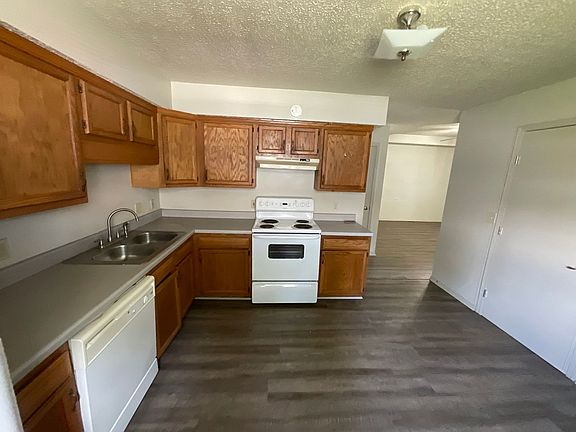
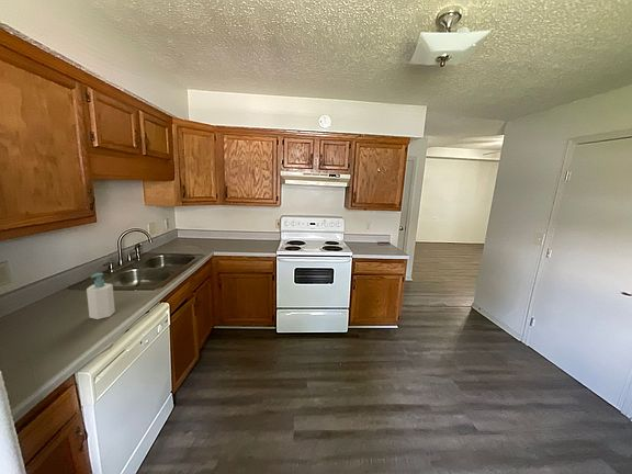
+ soap bottle [86,272,116,320]
